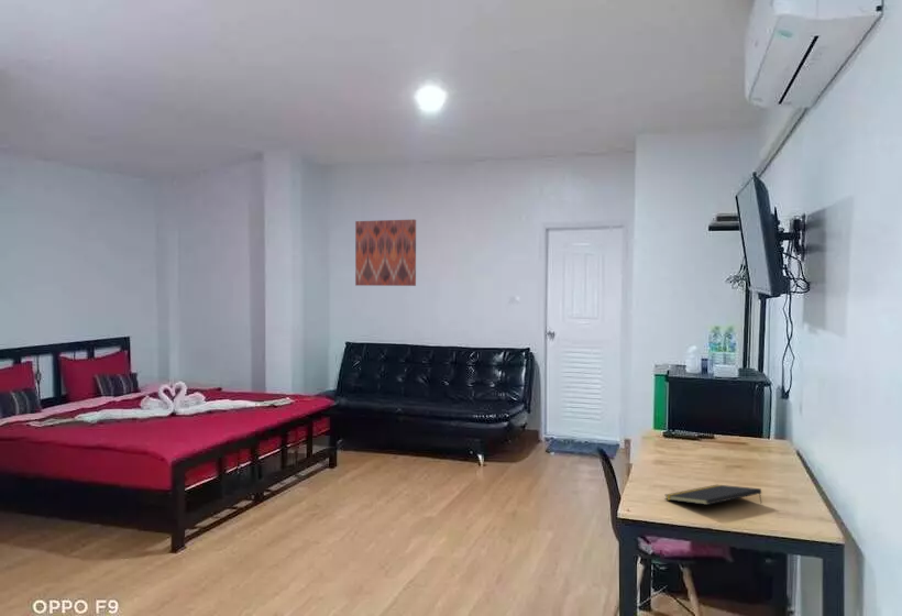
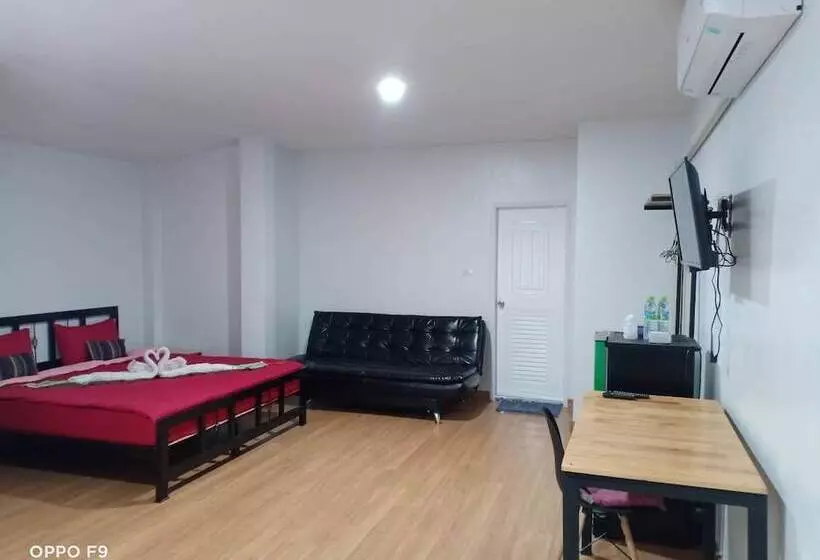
- wall art [354,219,417,287]
- notepad [664,484,763,506]
